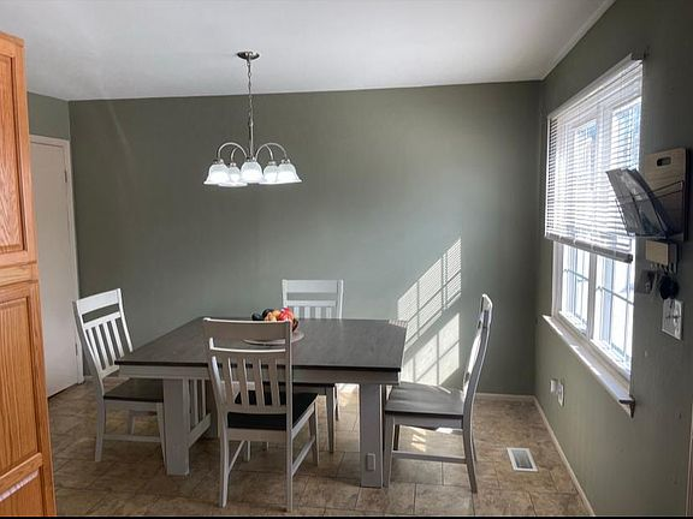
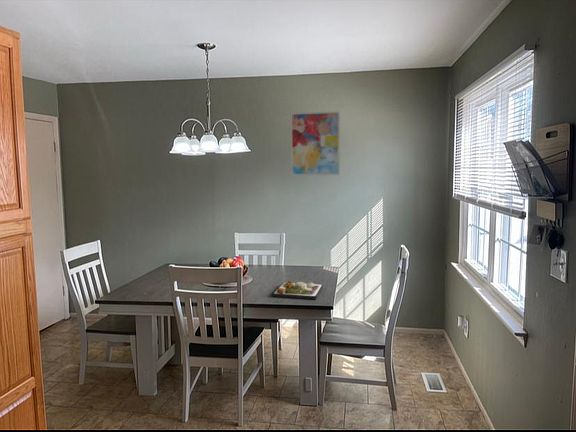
+ wall art [290,110,341,177]
+ dinner plate [271,280,324,300]
